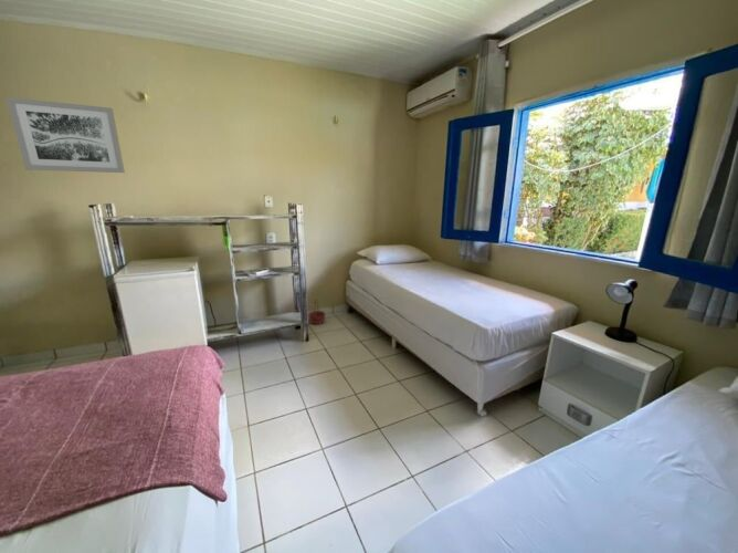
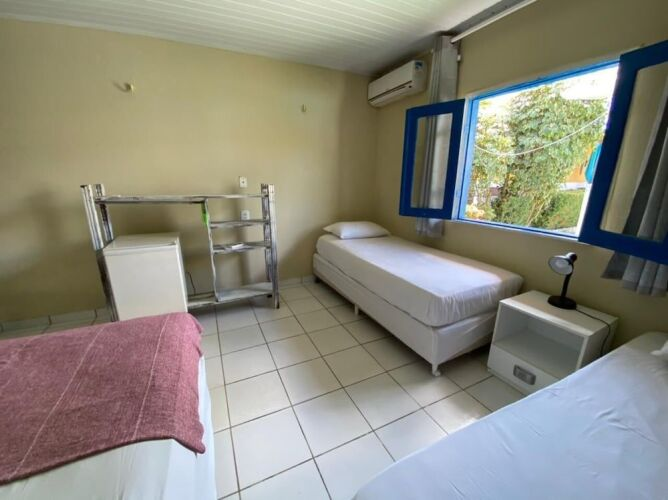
- wall art [6,96,126,174]
- basket [307,299,327,325]
